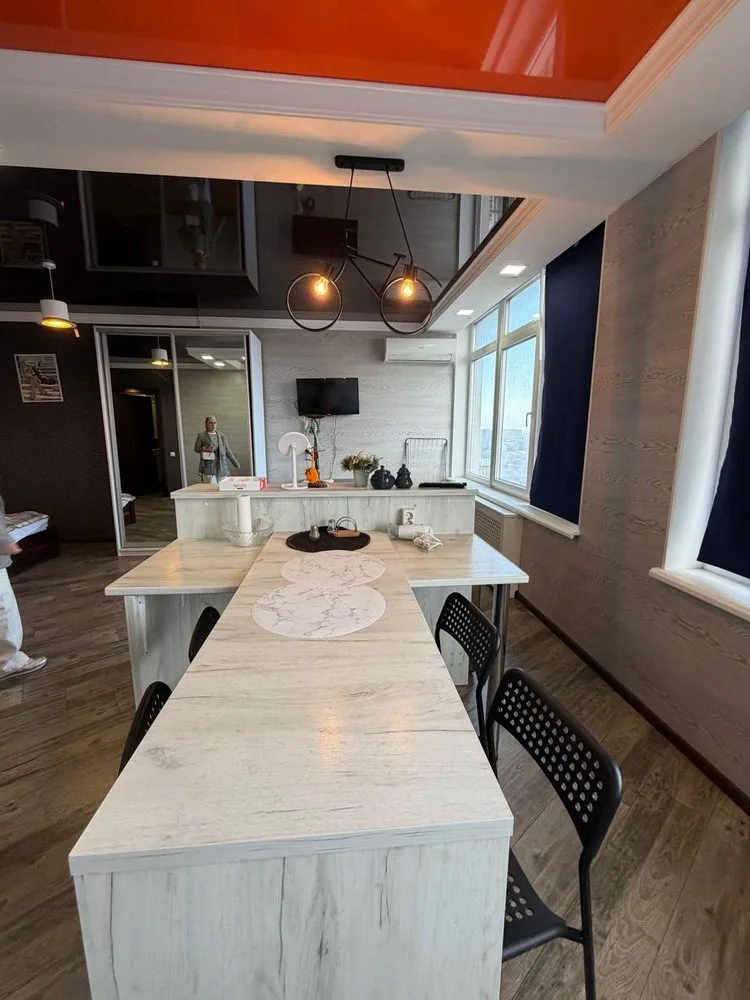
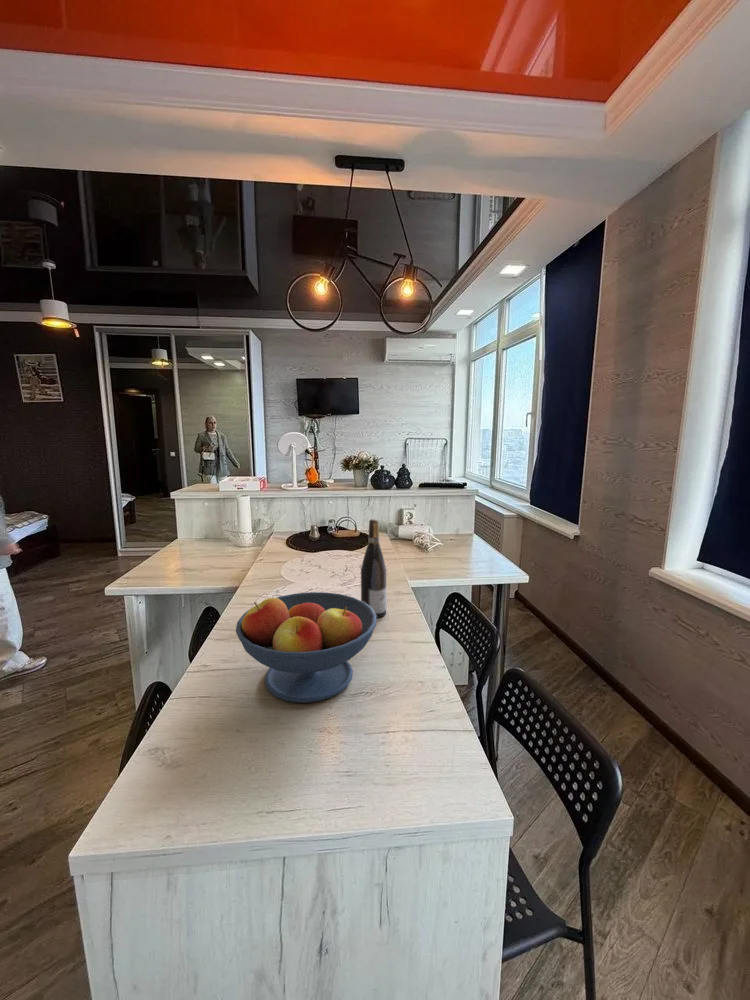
+ wine bottle [360,518,387,619]
+ fruit bowl [235,591,377,704]
